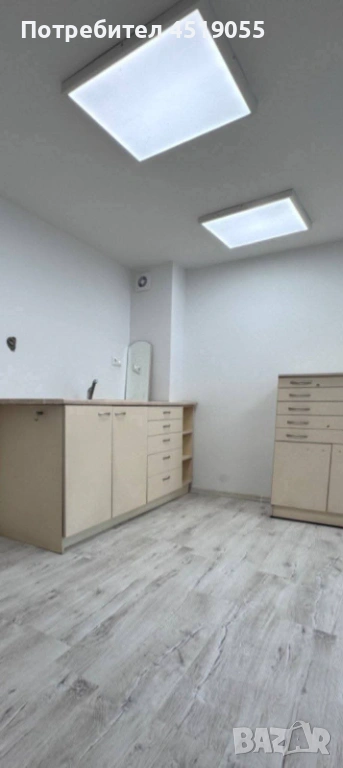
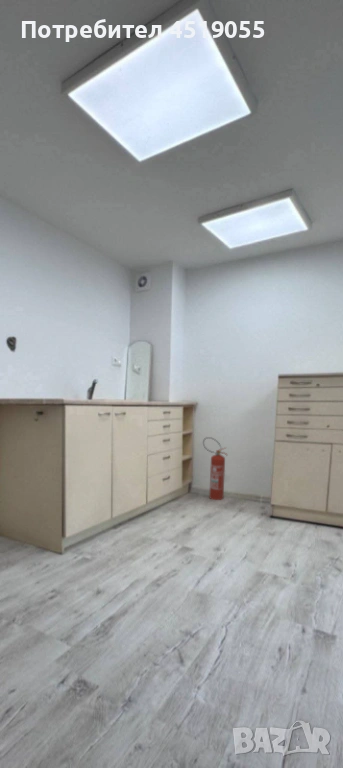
+ fire extinguisher [202,436,229,501]
